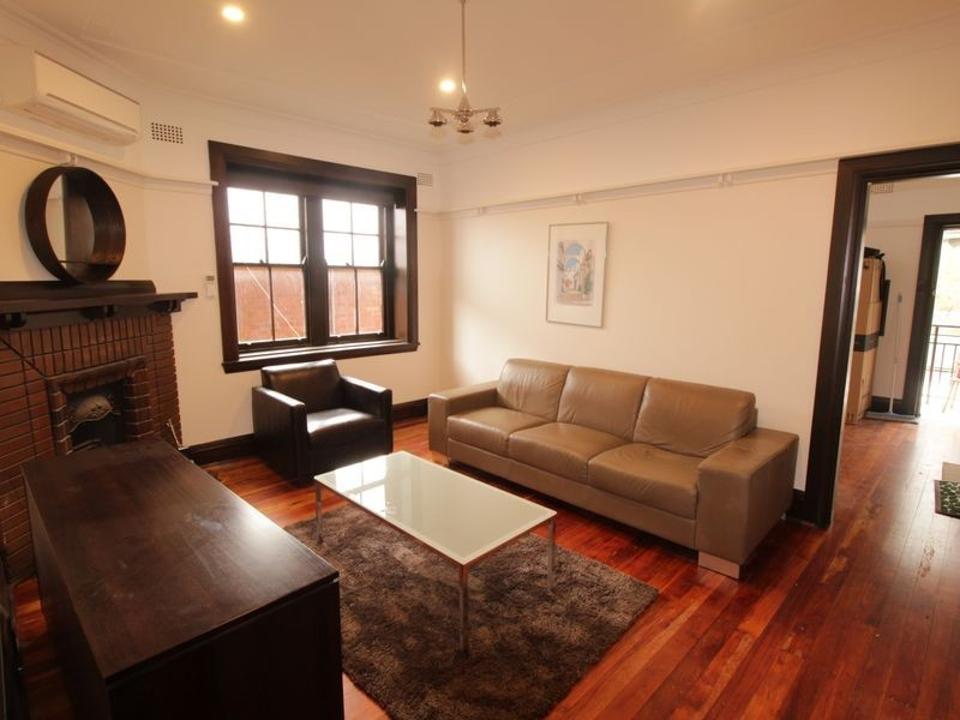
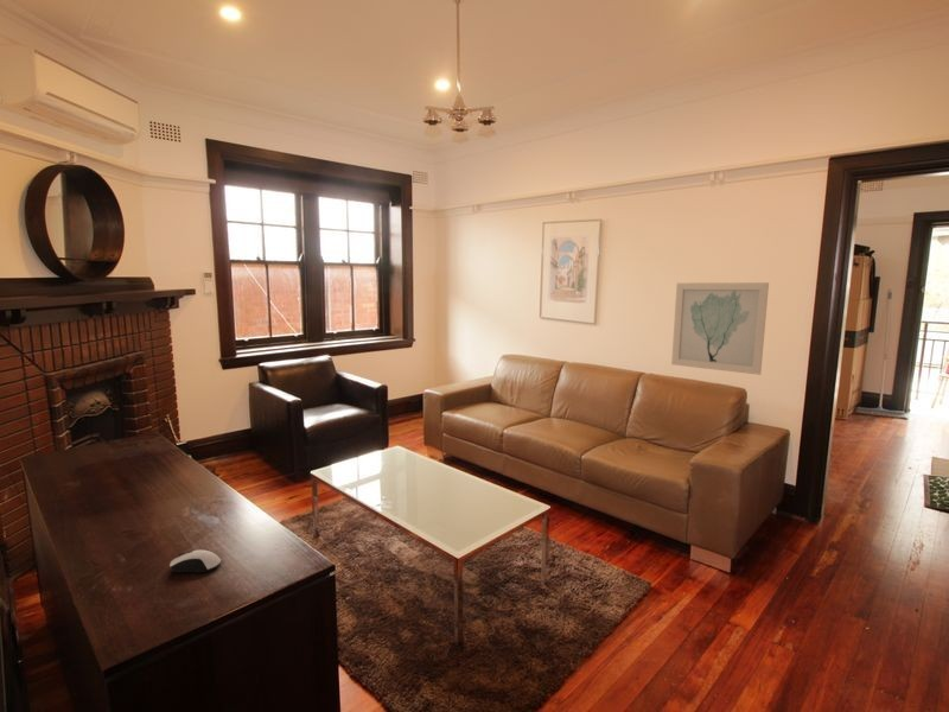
+ computer mouse [168,548,222,573]
+ wall art [670,281,770,376]
